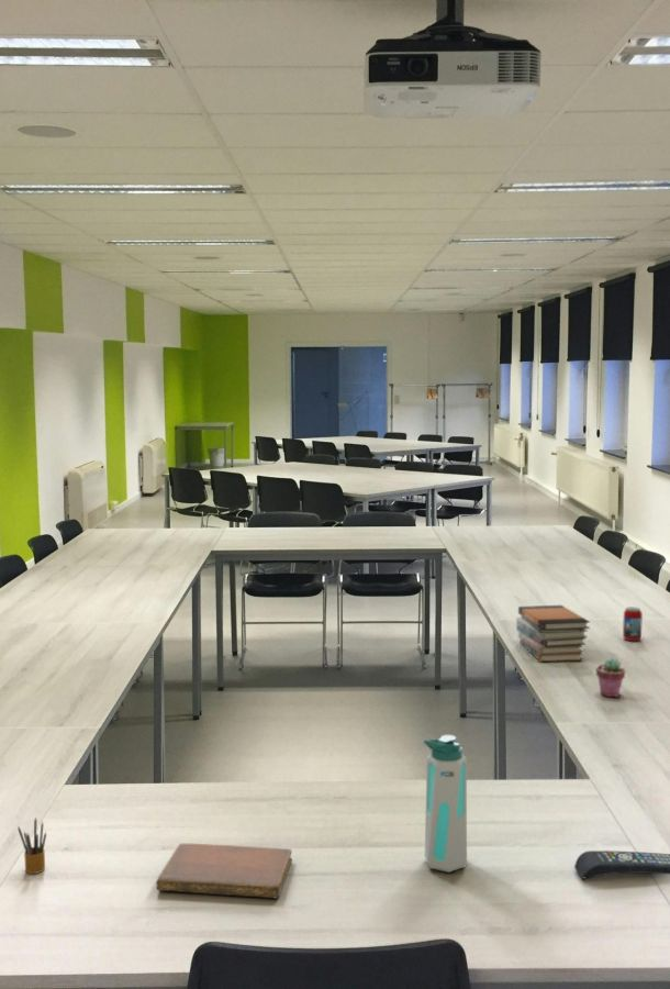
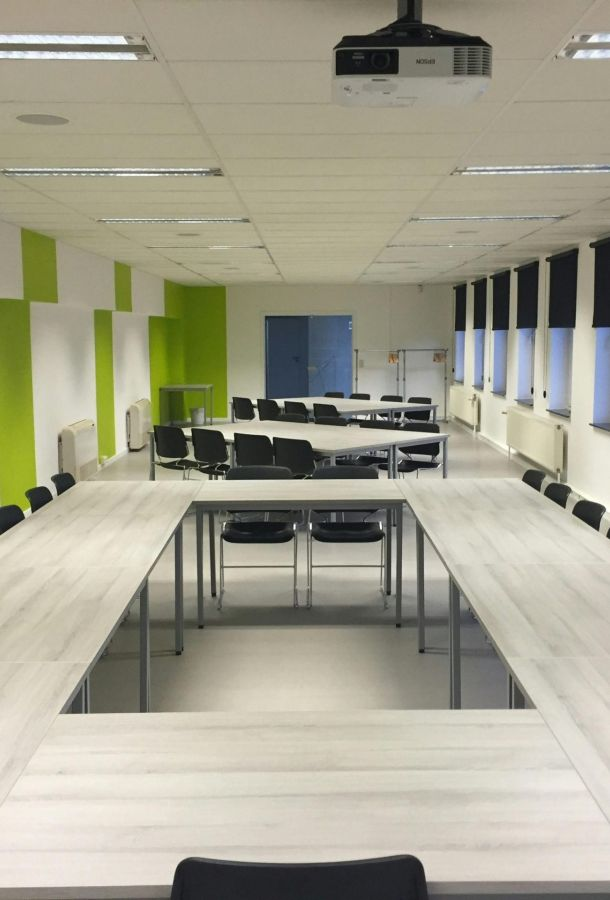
- potted succulent [595,657,627,698]
- pencil box [16,816,47,875]
- notebook [156,843,293,900]
- beverage can [622,607,644,642]
- book stack [515,604,591,663]
- remote control [573,849,670,879]
- water bottle [423,734,468,874]
